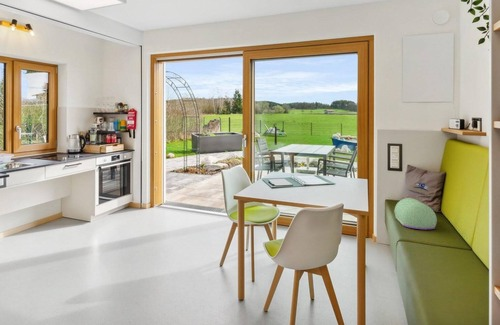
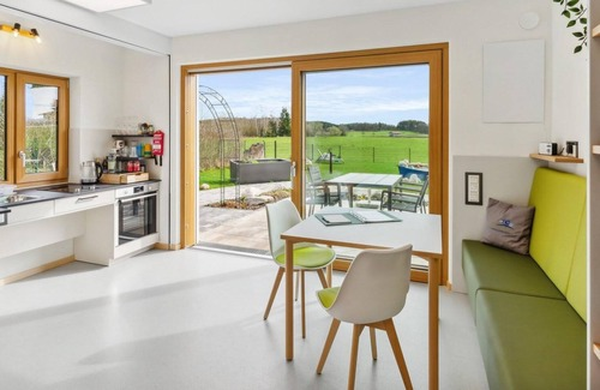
- gas cylinder [394,197,438,231]
